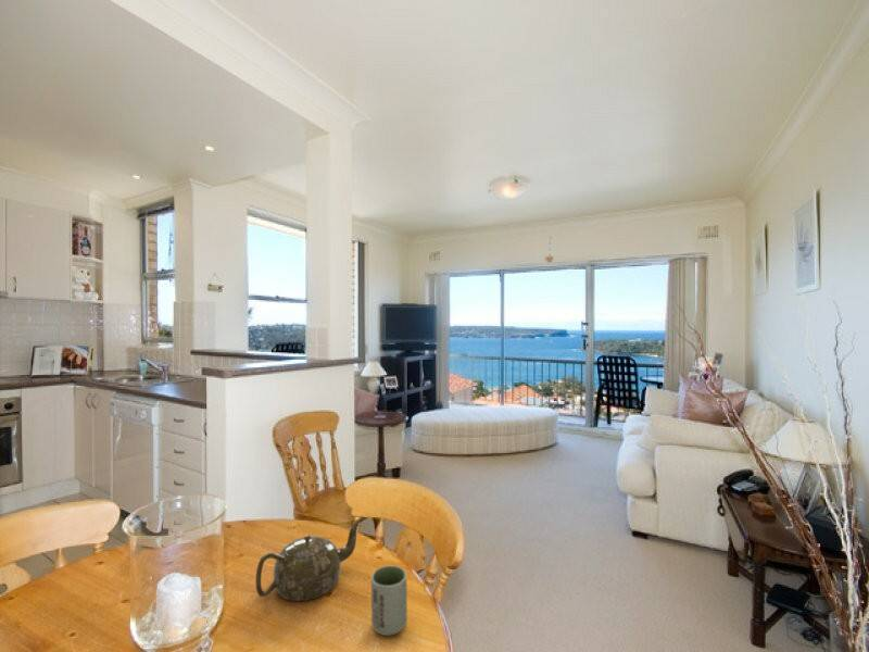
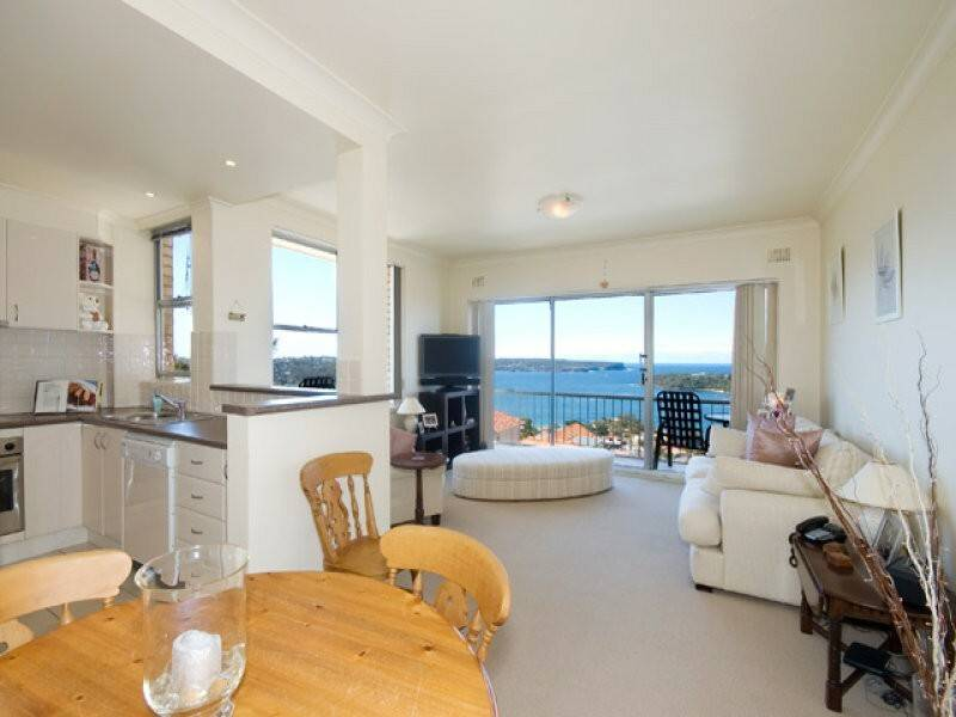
- cup [370,564,408,637]
- teapot [254,517,364,602]
